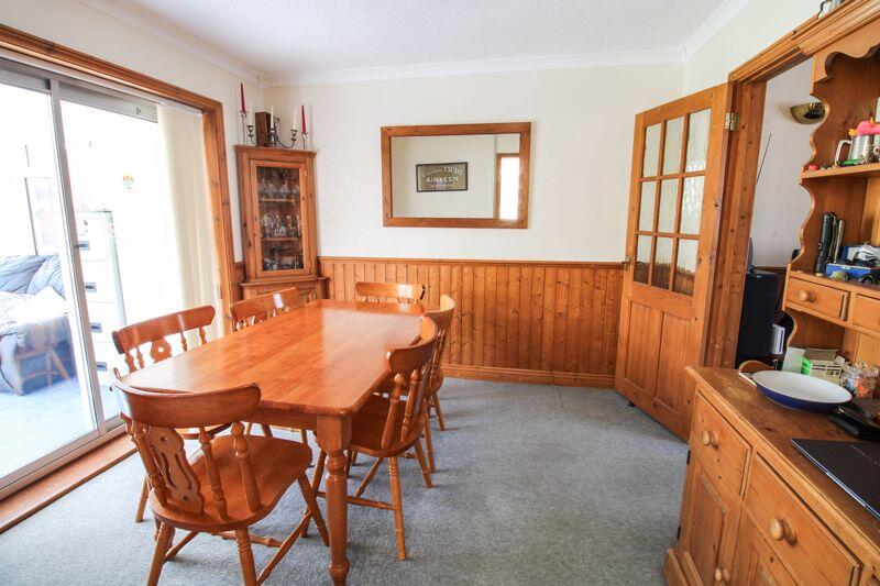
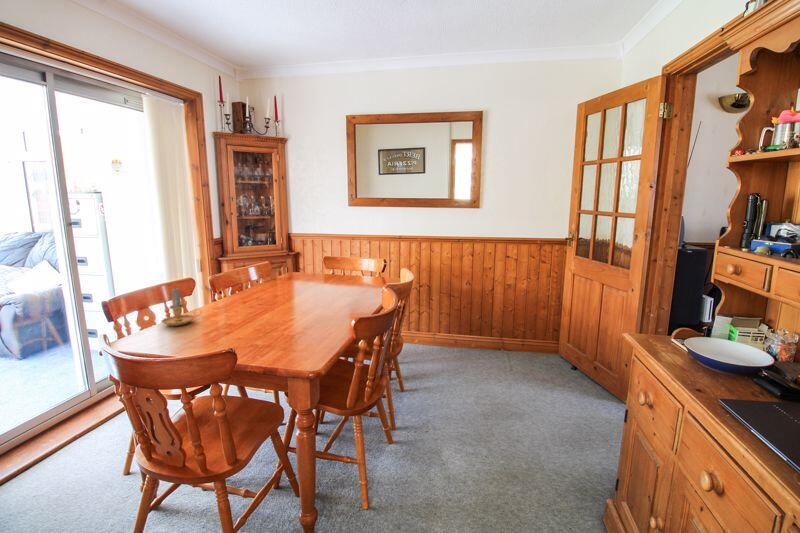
+ candle [160,286,202,327]
